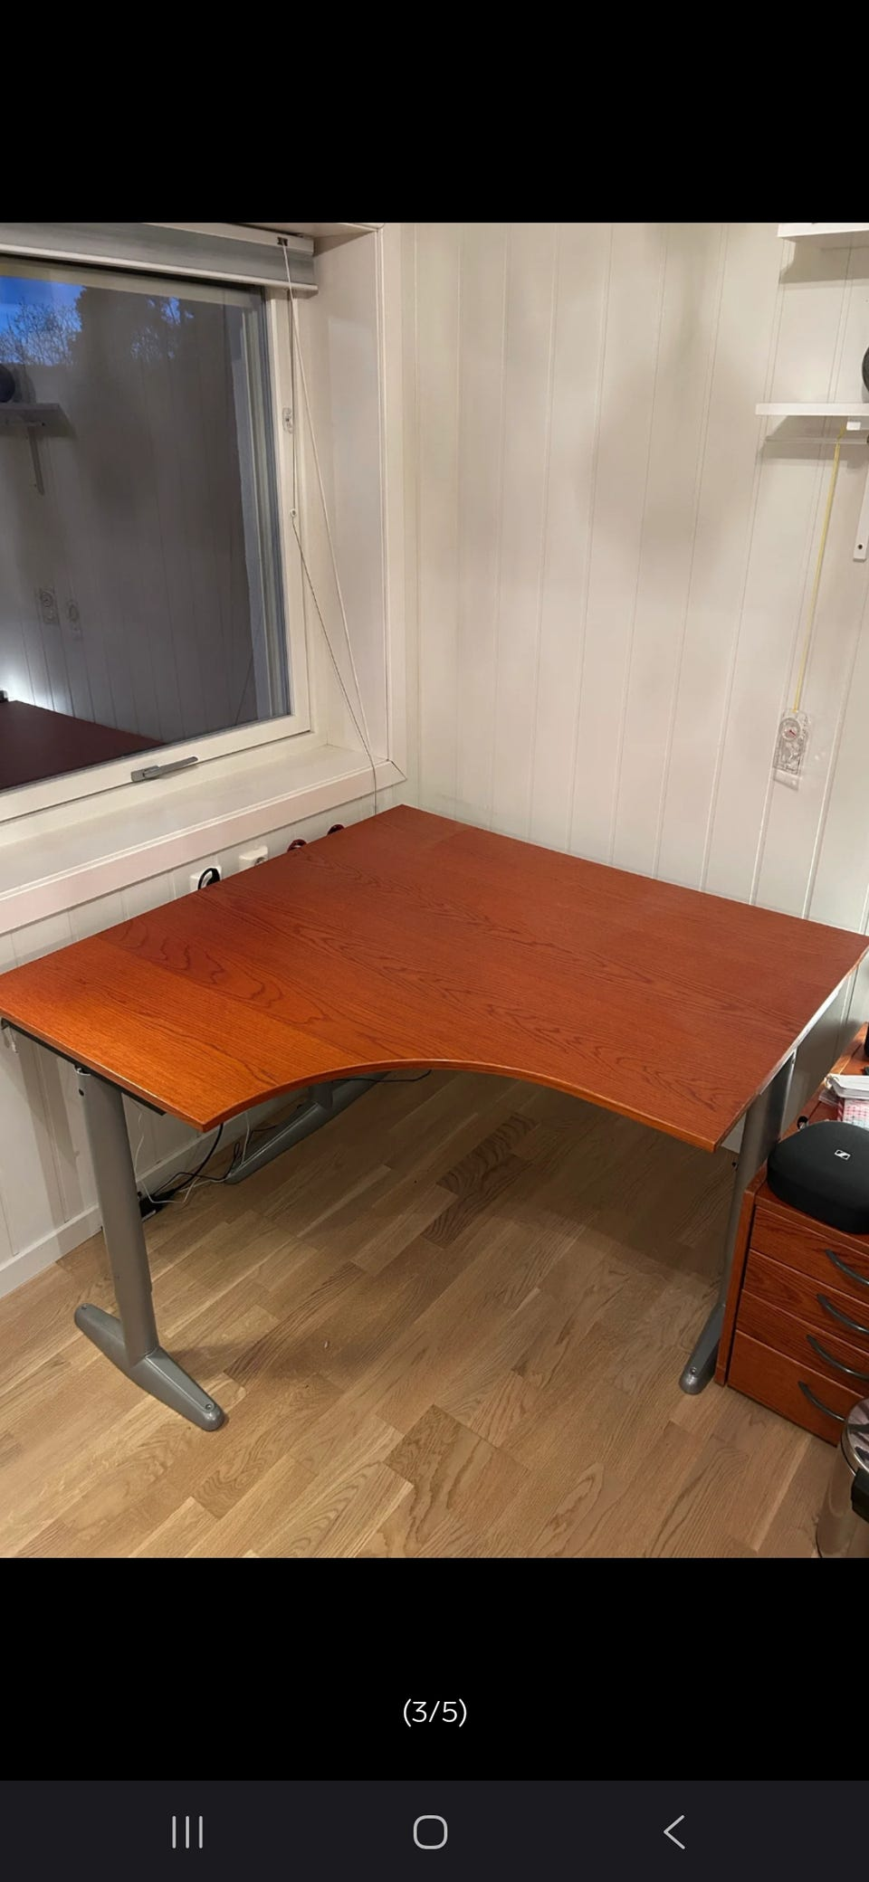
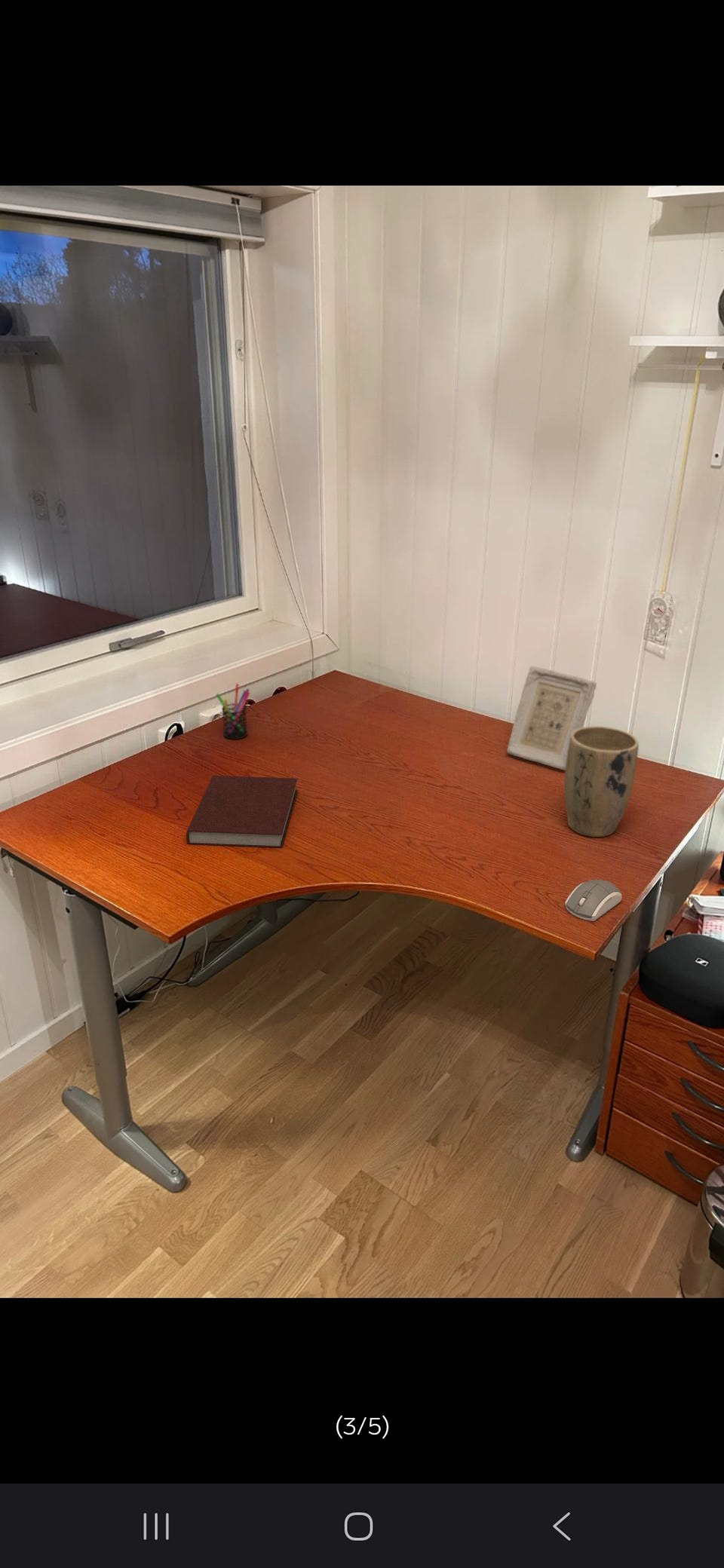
+ picture frame [506,666,597,771]
+ plant pot [563,725,640,838]
+ computer mouse [565,879,622,922]
+ notebook [186,775,299,849]
+ pen holder [215,683,251,740]
